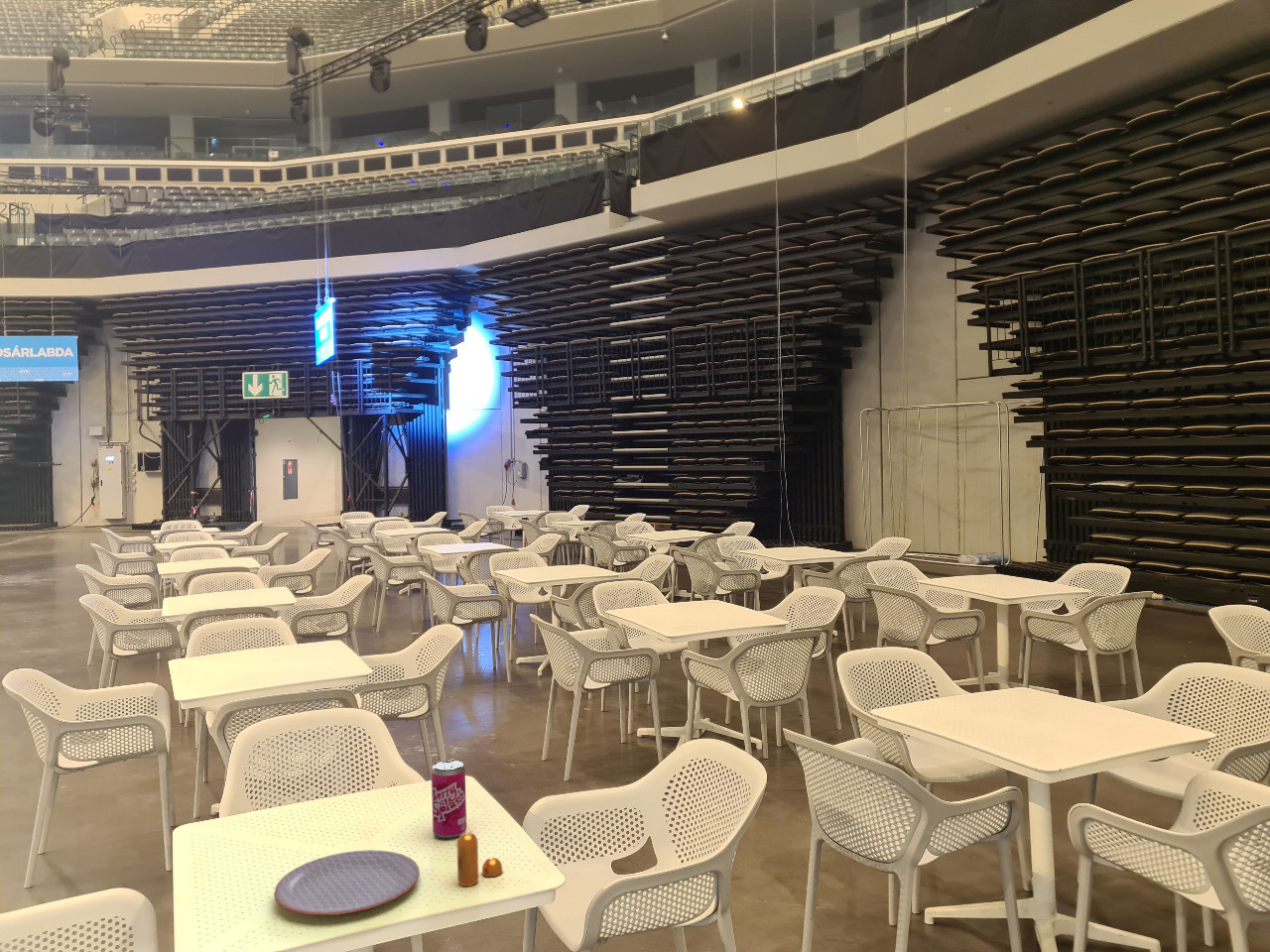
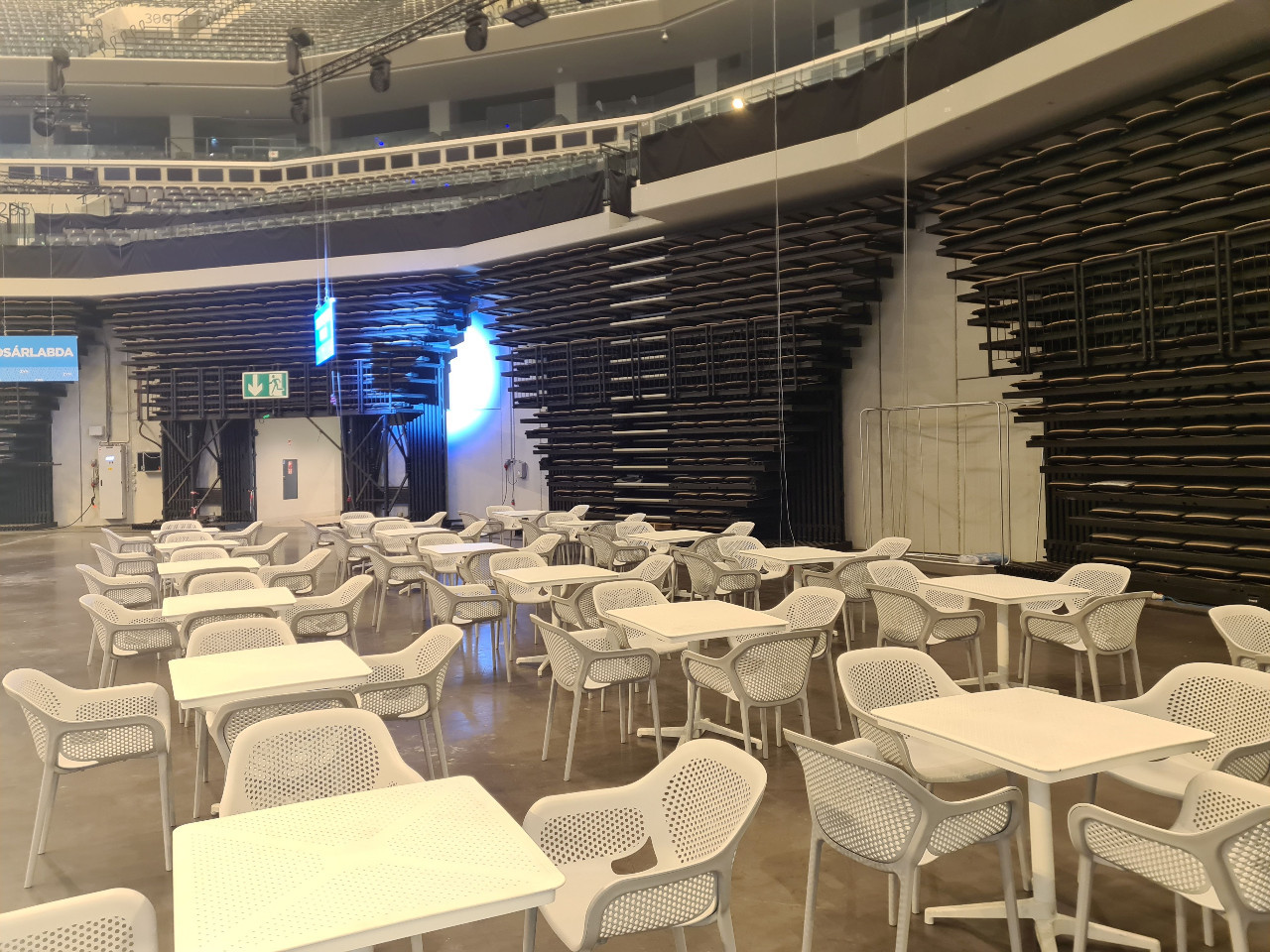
- beverage can [431,760,467,839]
- plate [273,849,421,916]
- pepper shaker [455,831,504,887]
